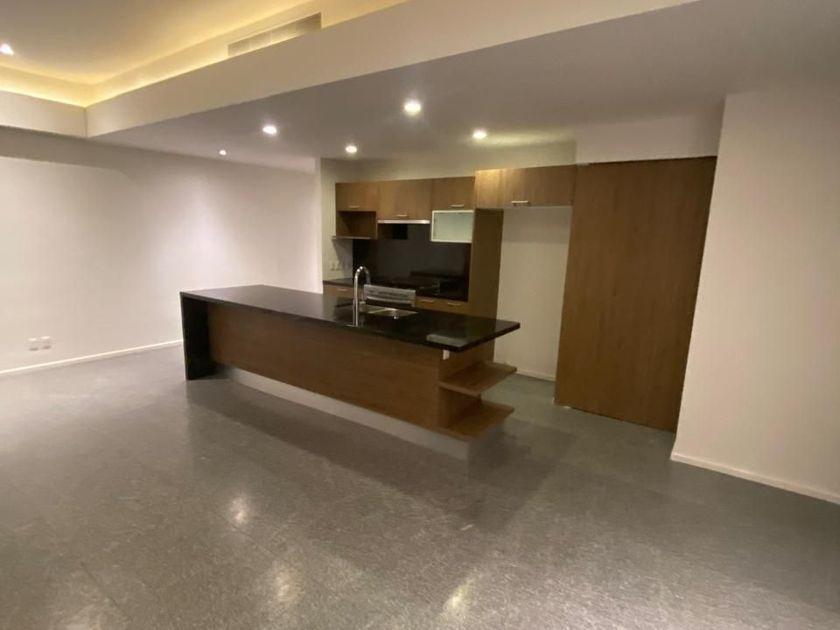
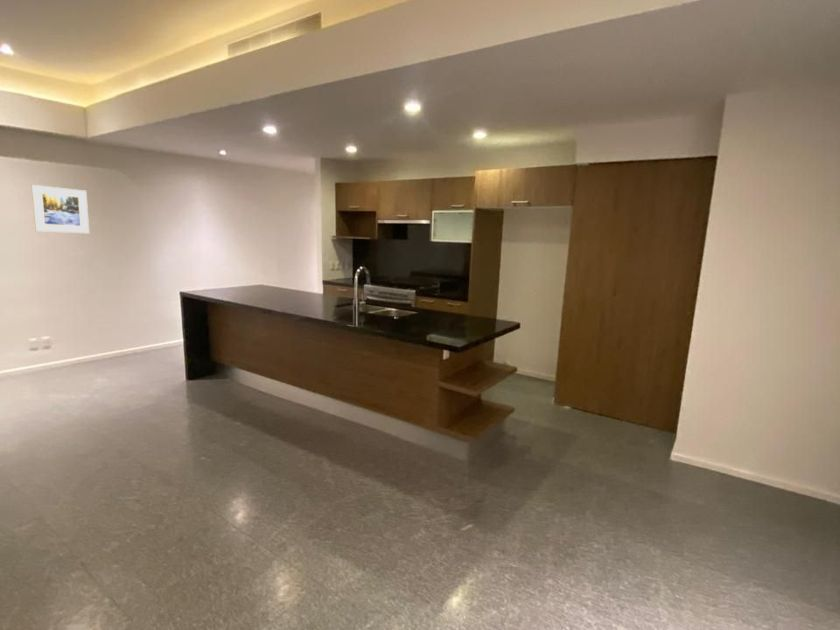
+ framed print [31,184,90,234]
